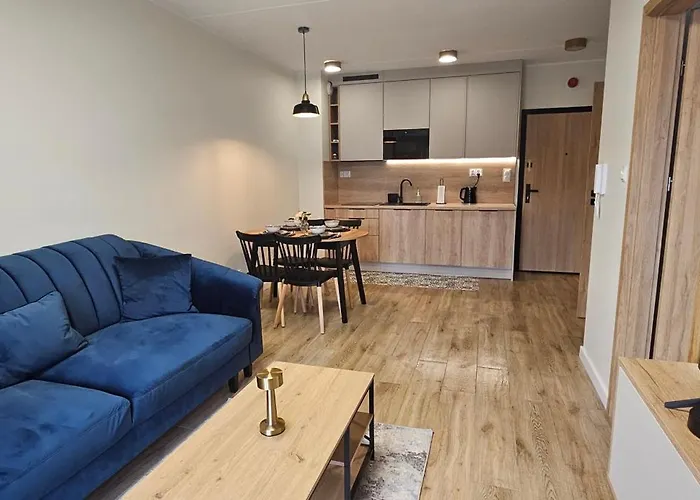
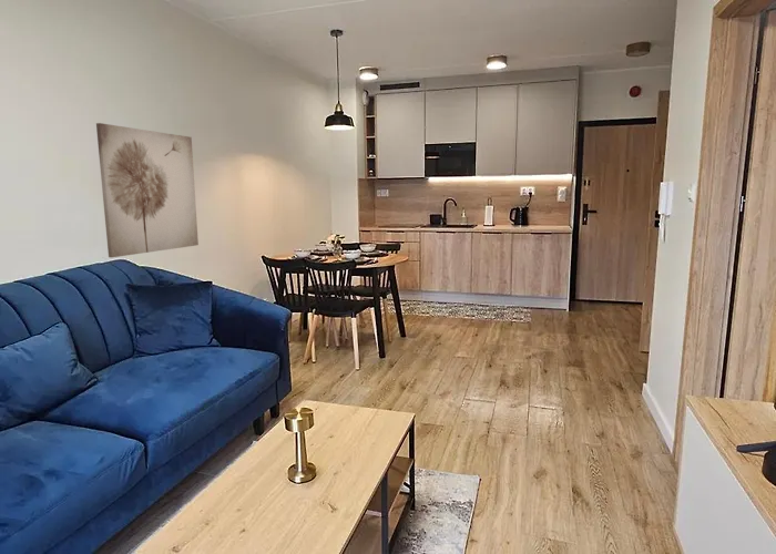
+ wall art [95,122,200,258]
